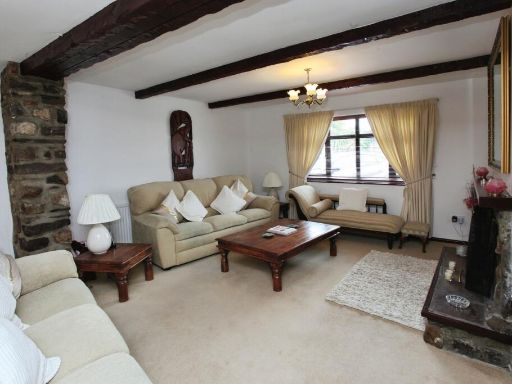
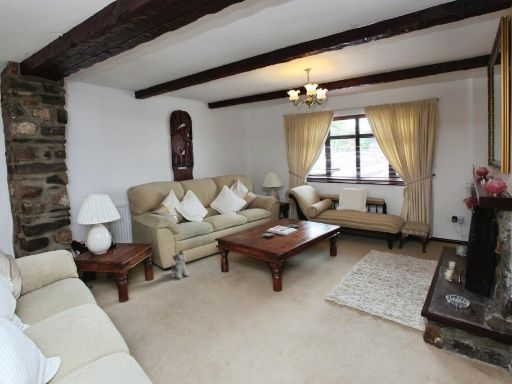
+ plush toy [170,249,191,279]
